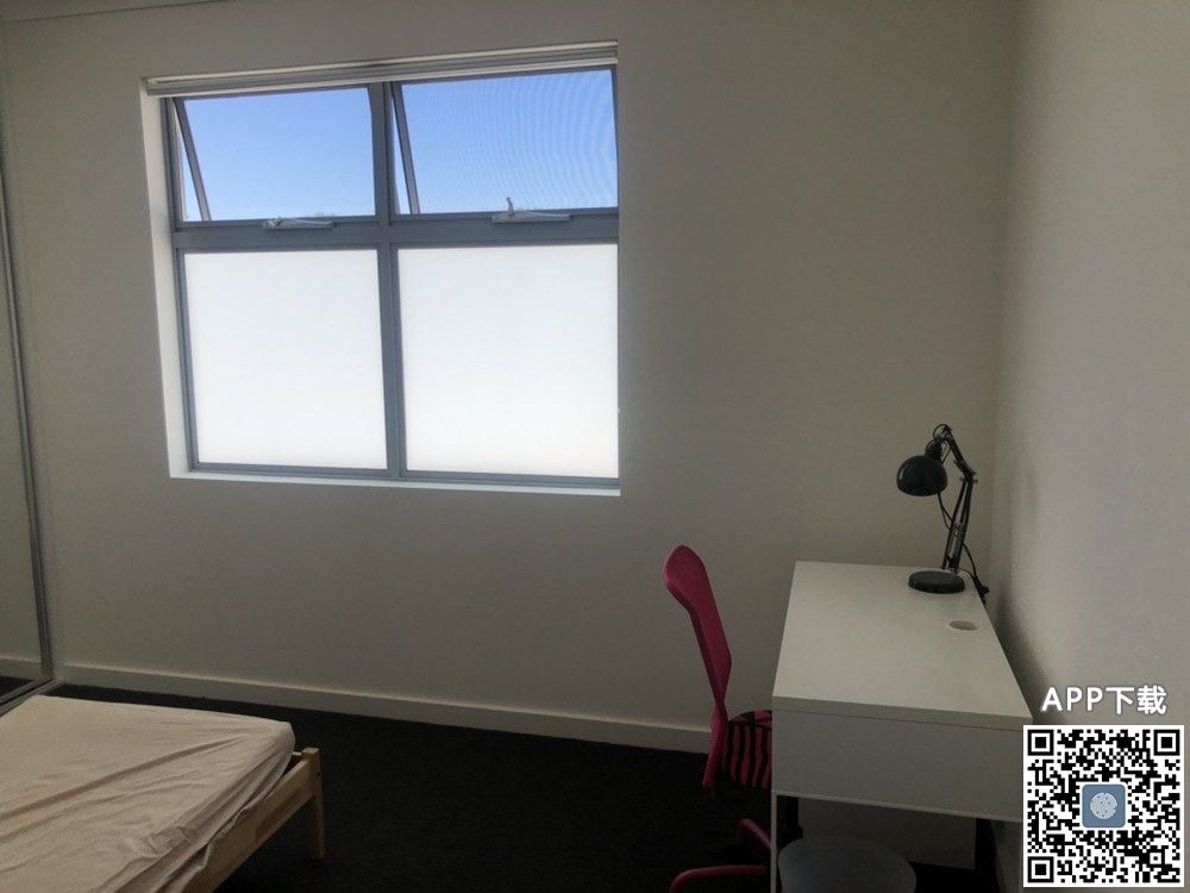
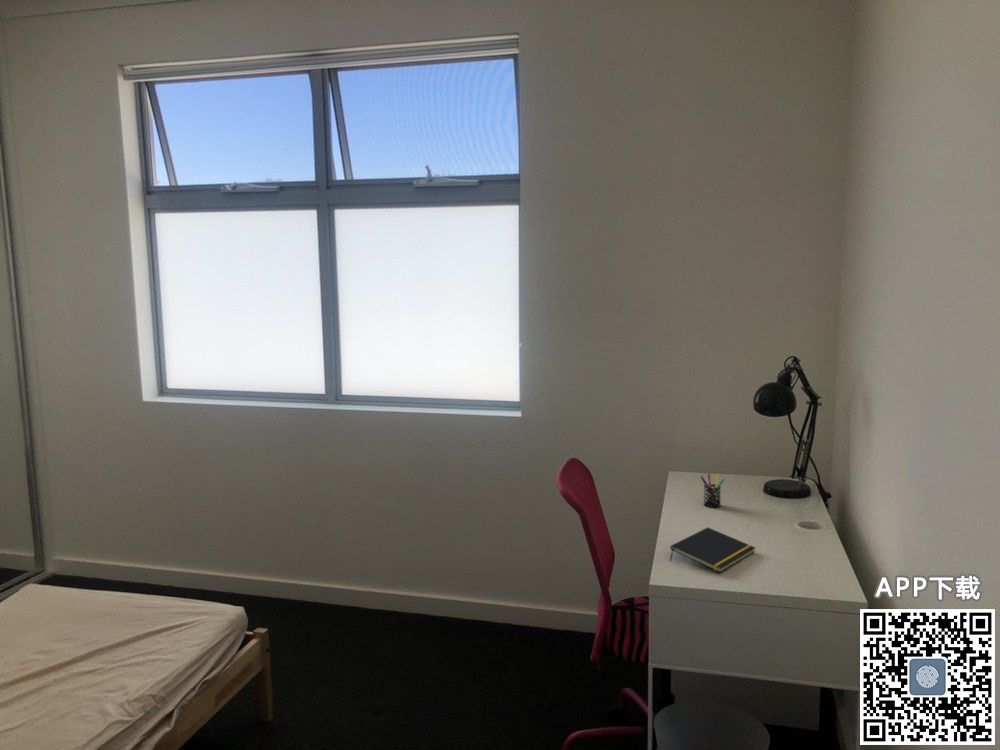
+ pen holder [700,473,725,508]
+ notepad [669,526,756,573]
